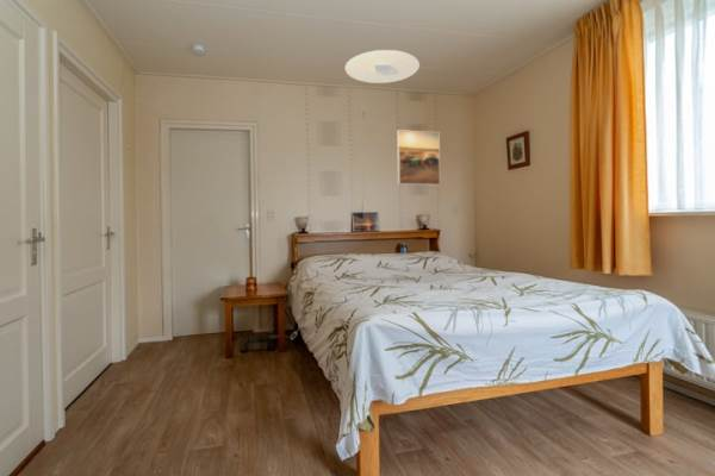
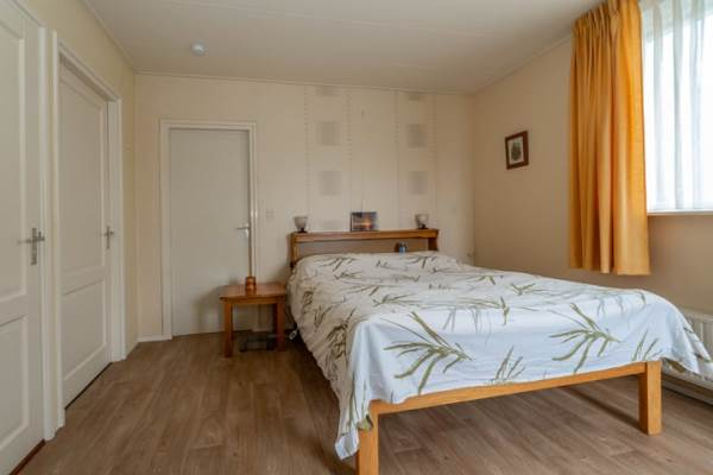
- ceiling light [344,49,421,84]
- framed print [396,129,441,187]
